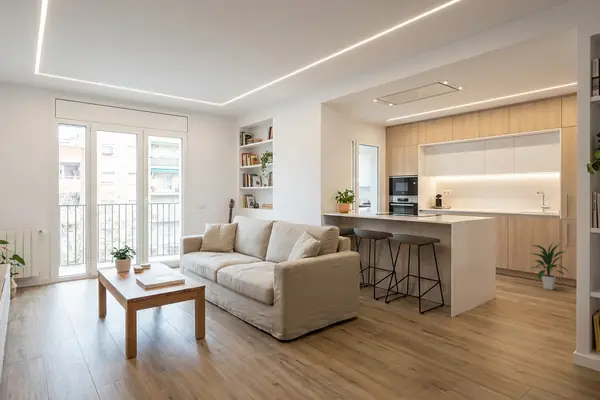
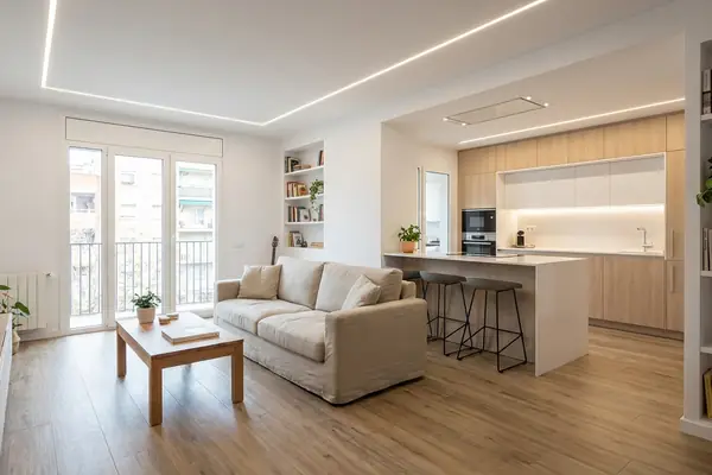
- indoor plant [529,242,569,291]
